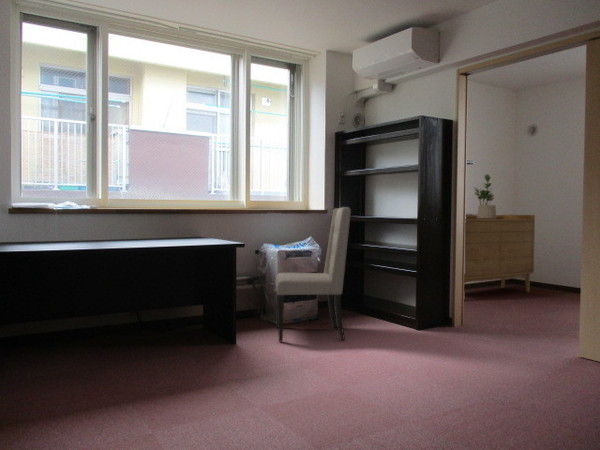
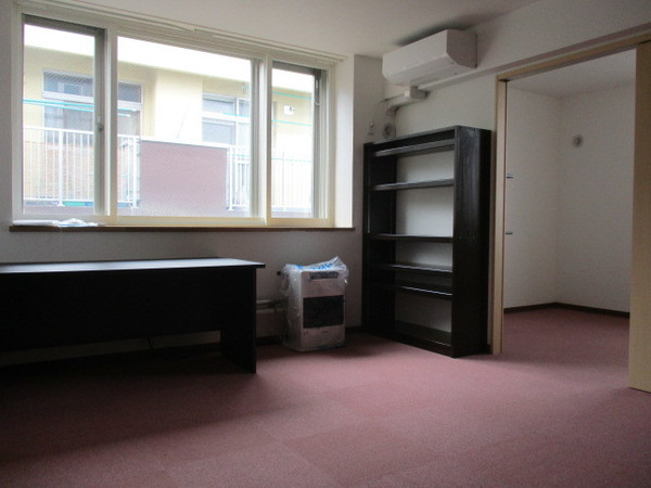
- sideboard [463,213,536,293]
- potted plant [472,173,497,219]
- chair [275,206,352,343]
